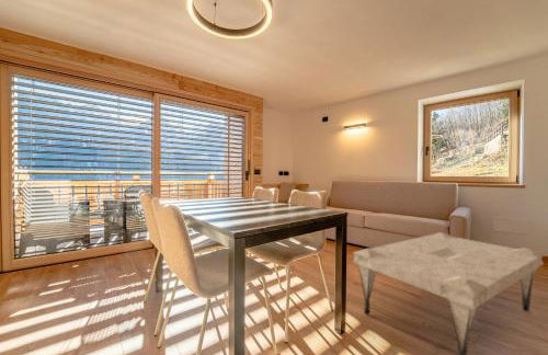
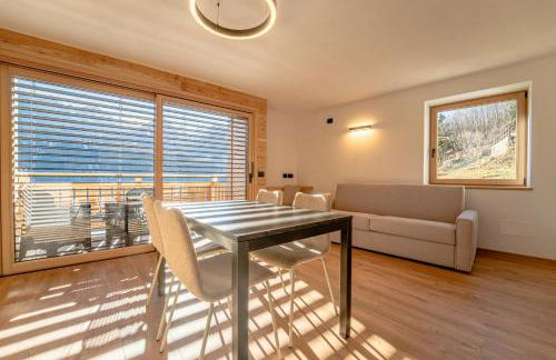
- coffee table [352,231,545,355]
